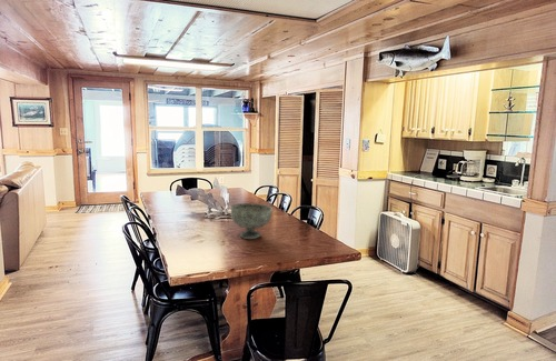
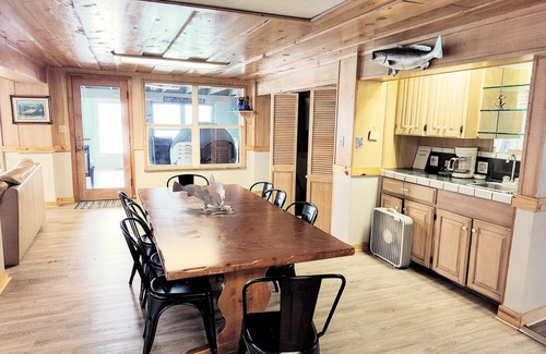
- decorative bowl [230,202,274,240]
